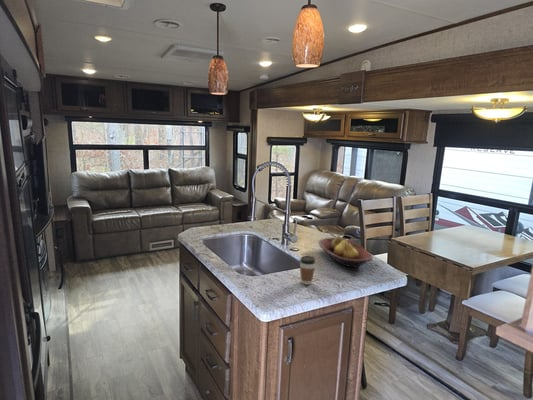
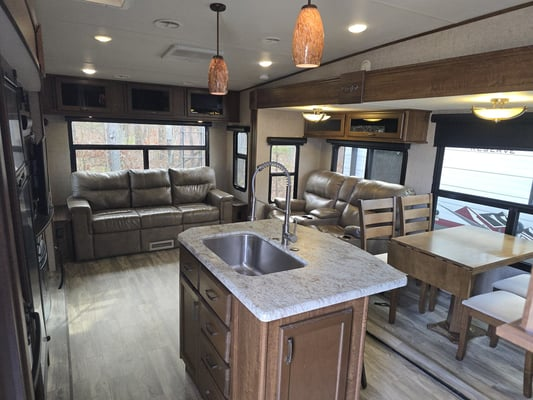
- coffee cup [299,255,317,286]
- fruit bowl [318,236,374,269]
